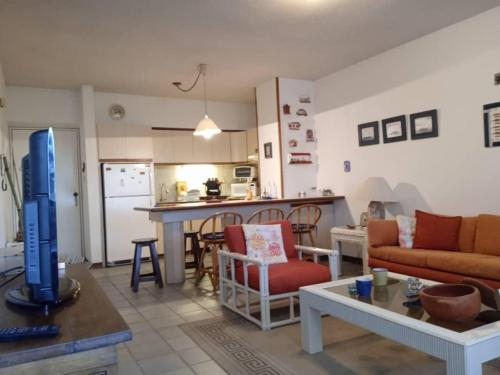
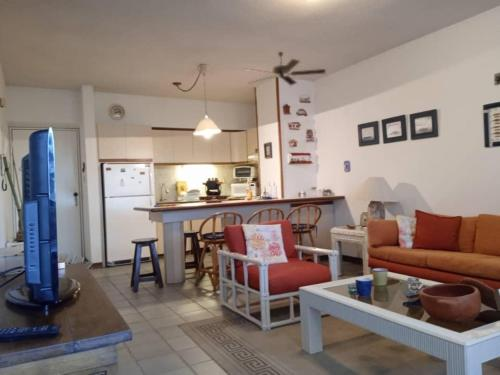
+ ceiling fan [241,51,327,87]
